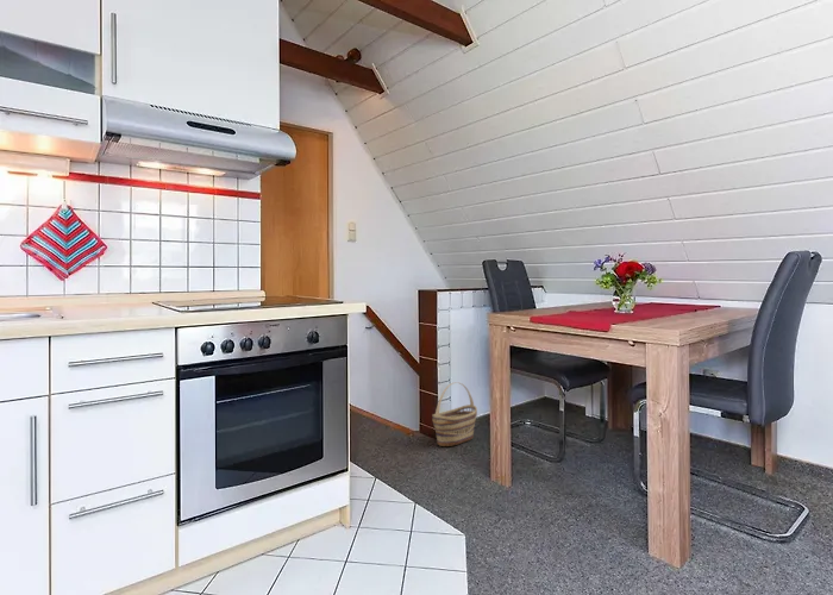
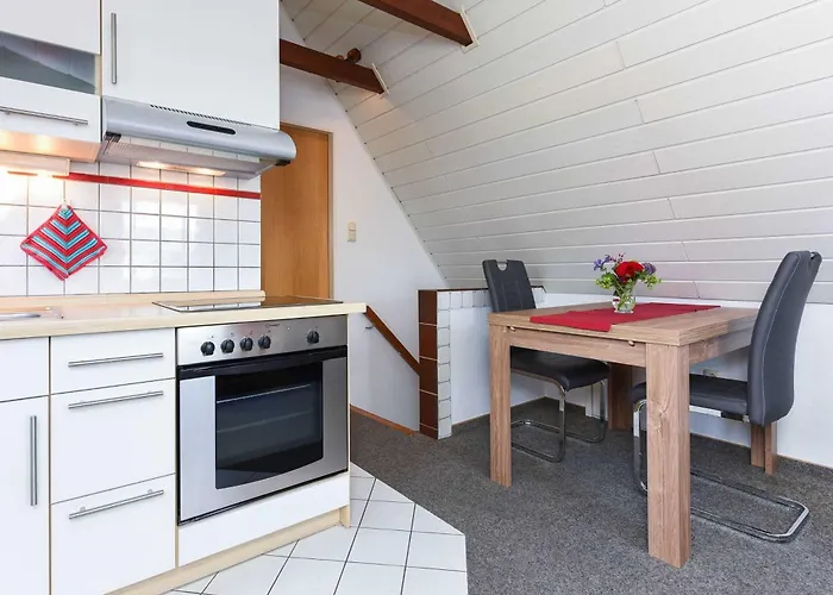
- basket [432,381,478,447]
